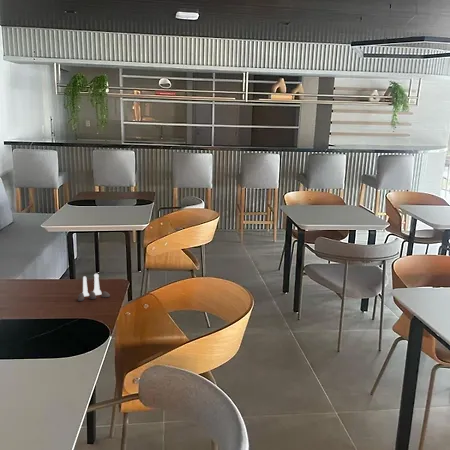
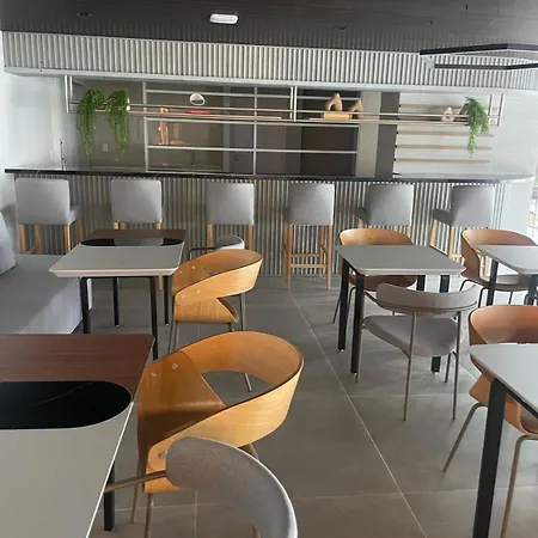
- salt and pepper shaker set [77,273,111,302]
